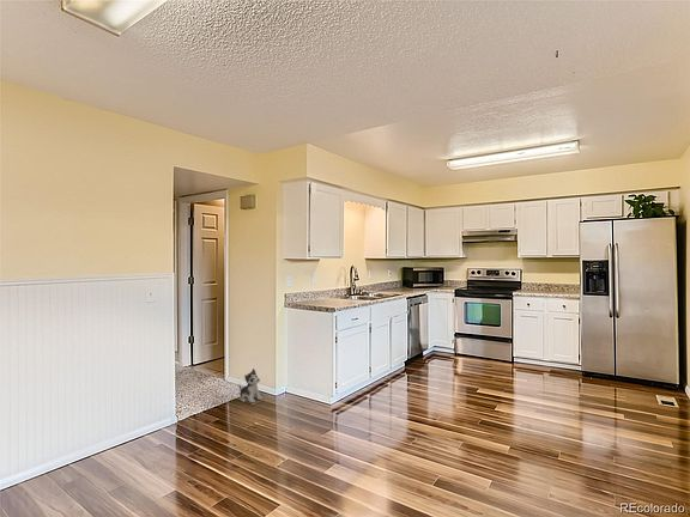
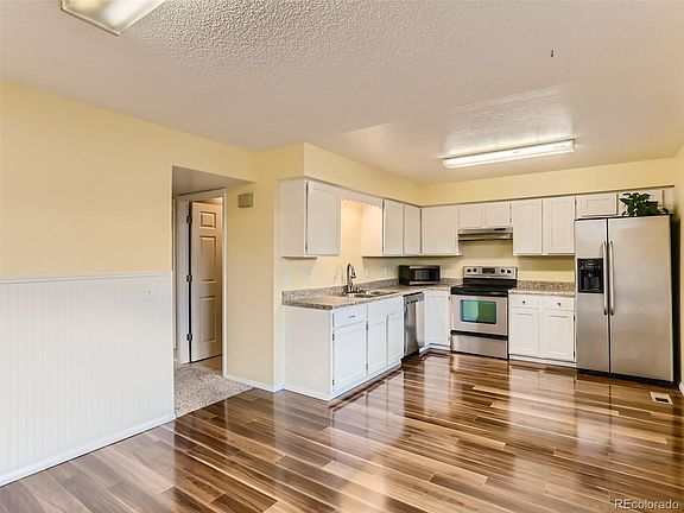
- plush toy [238,367,264,403]
